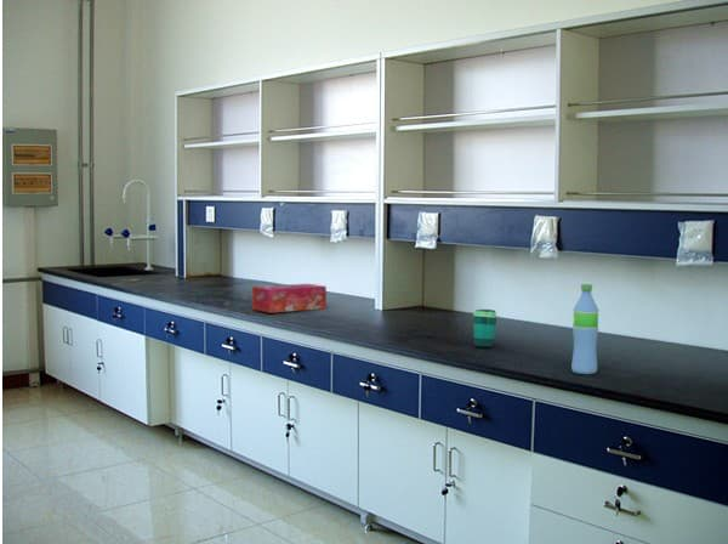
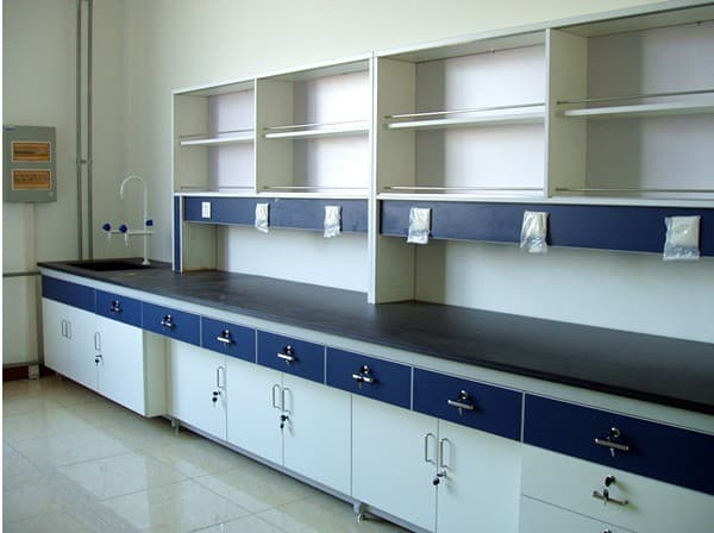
- tissue box [251,283,328,314]
- cup [472,308,499,350]
- water bottle [570,283,599,375]
